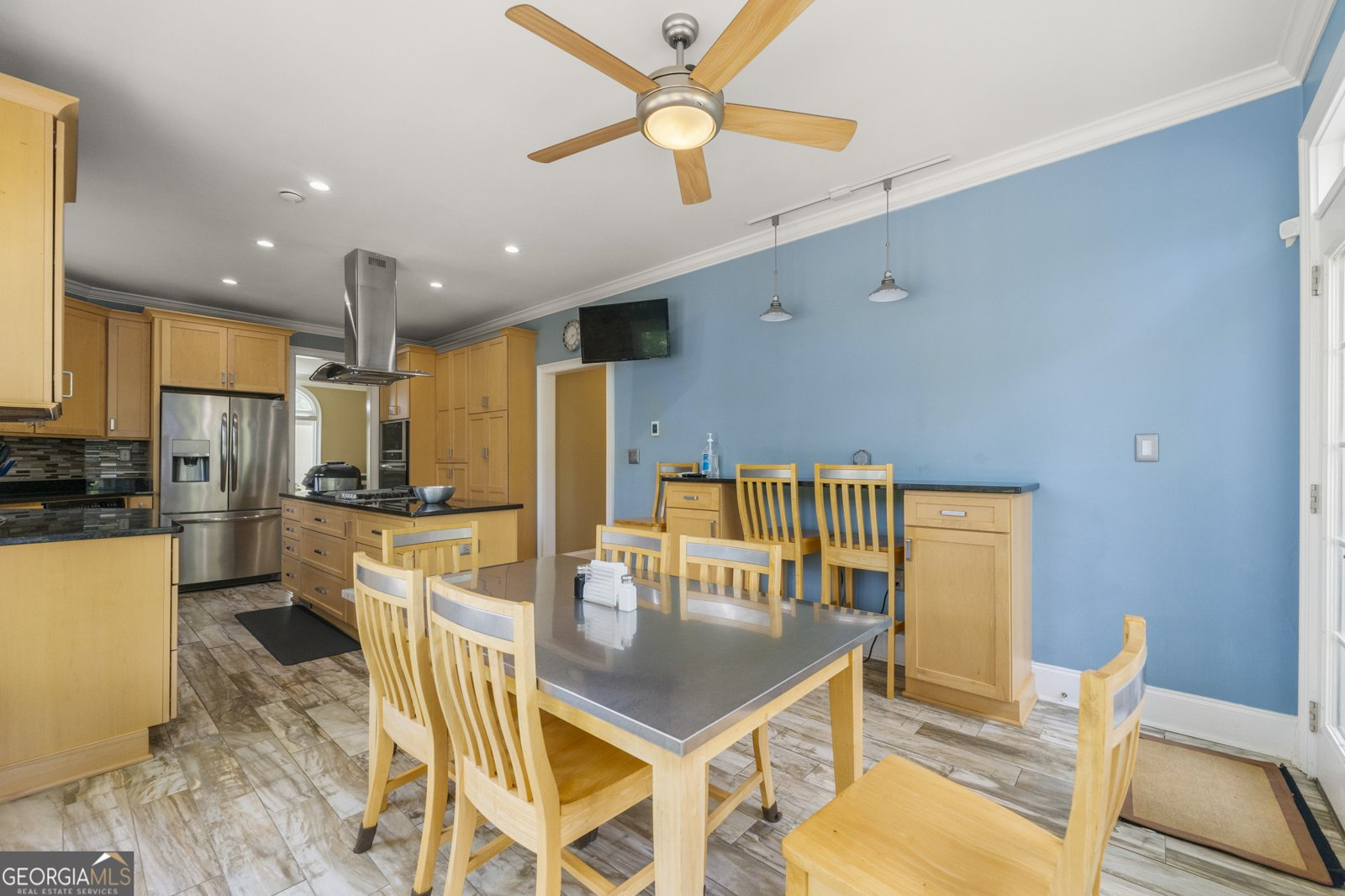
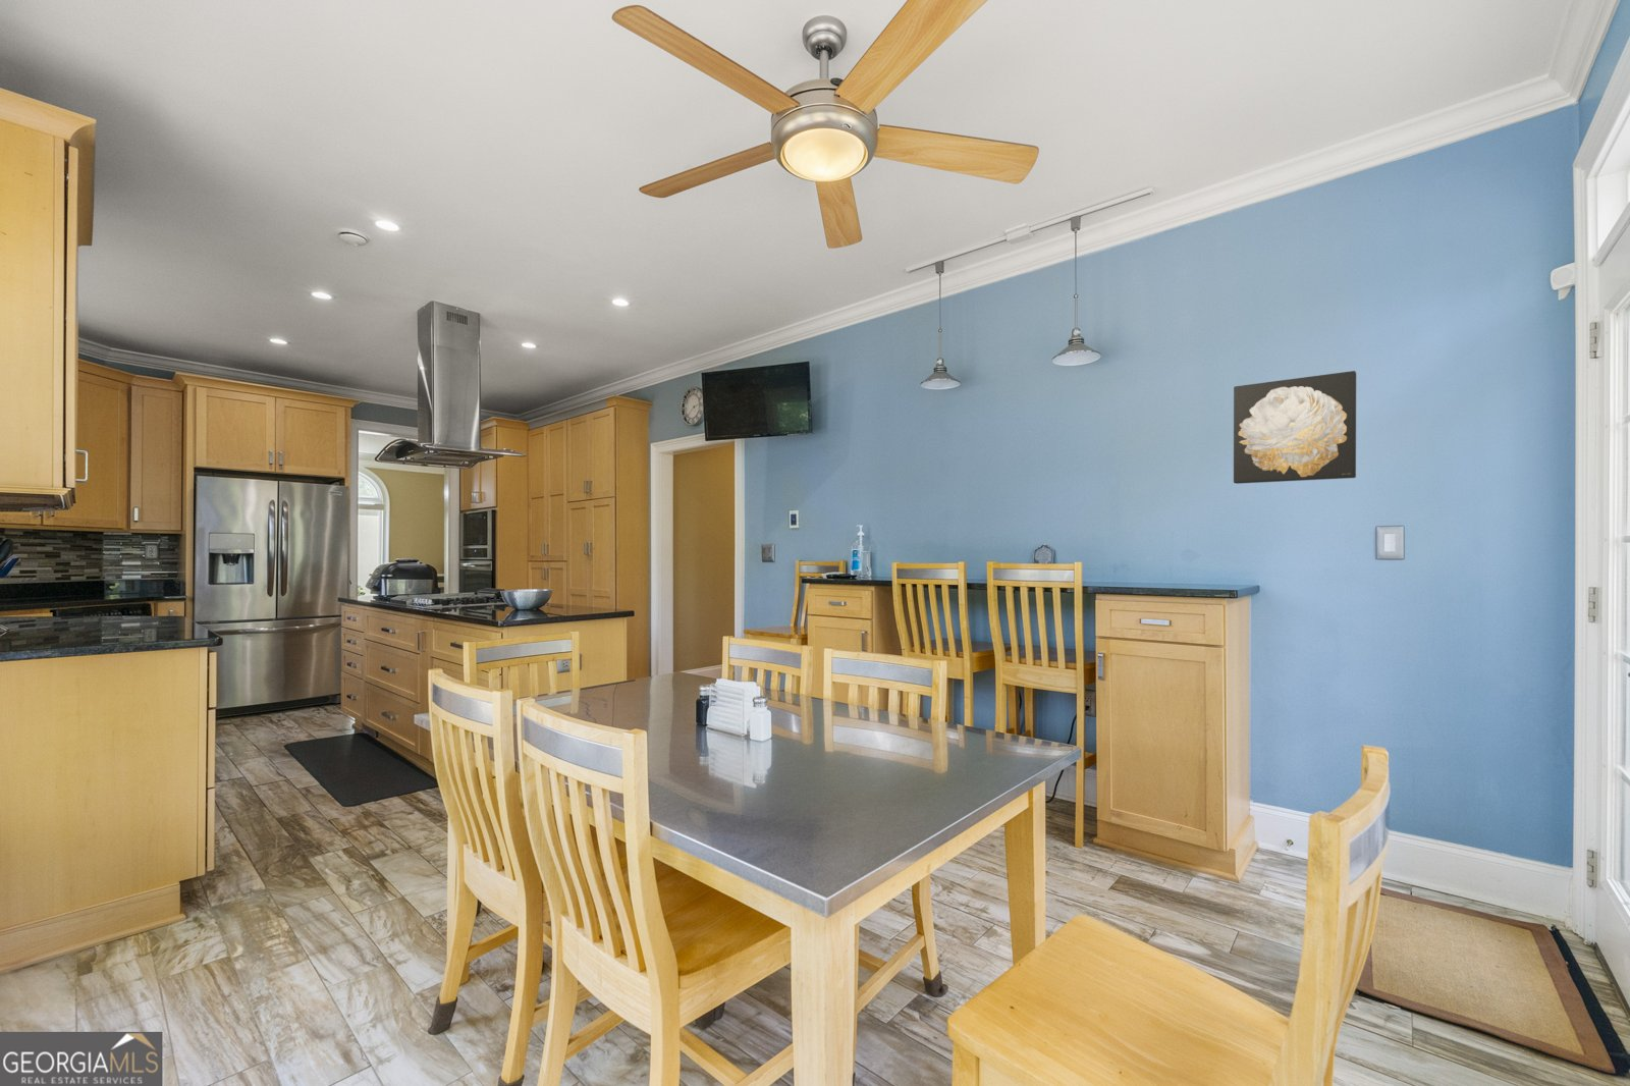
+ wall art [1232,370,1357,485]
